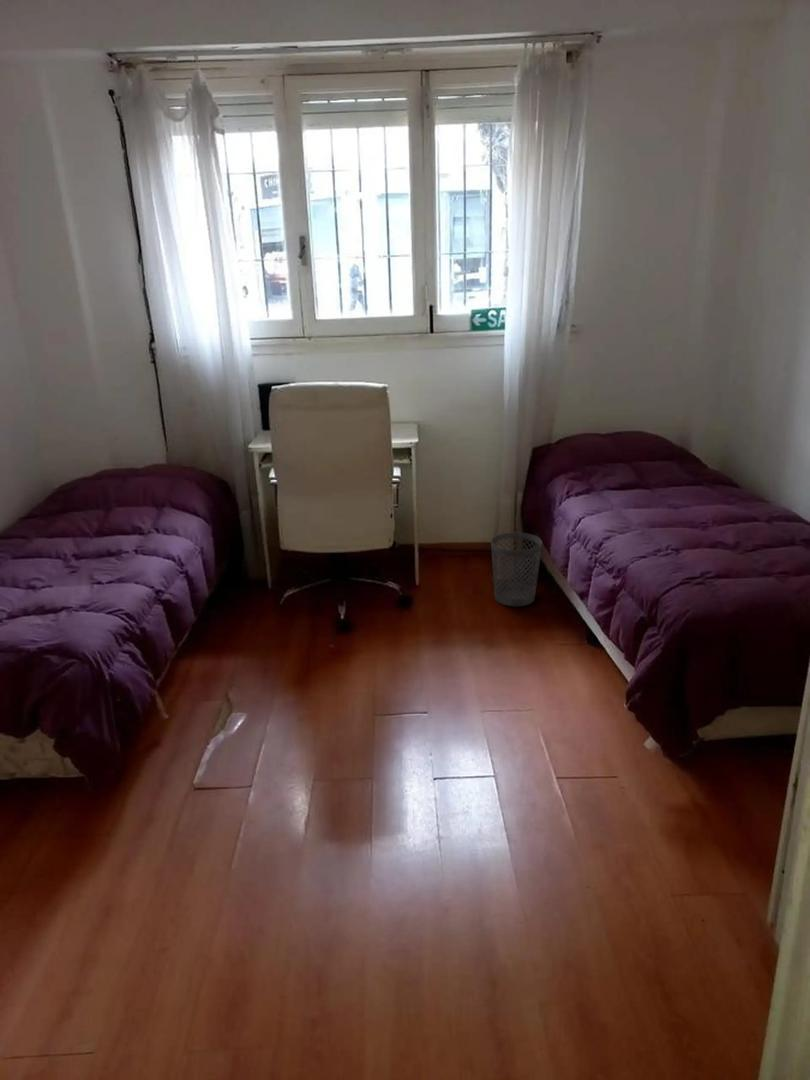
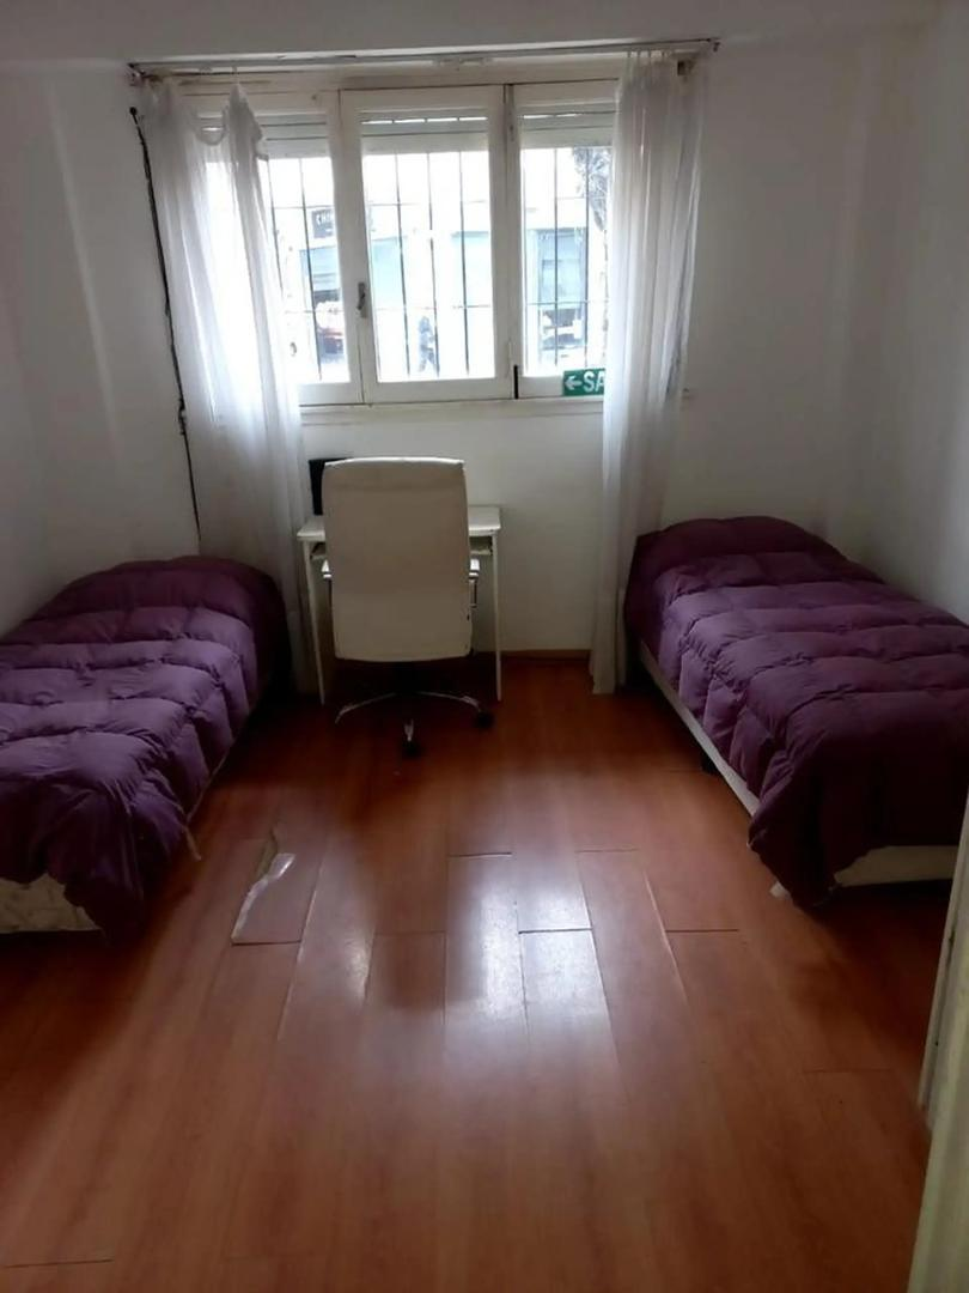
- wastebasket [490,531,543,607]
